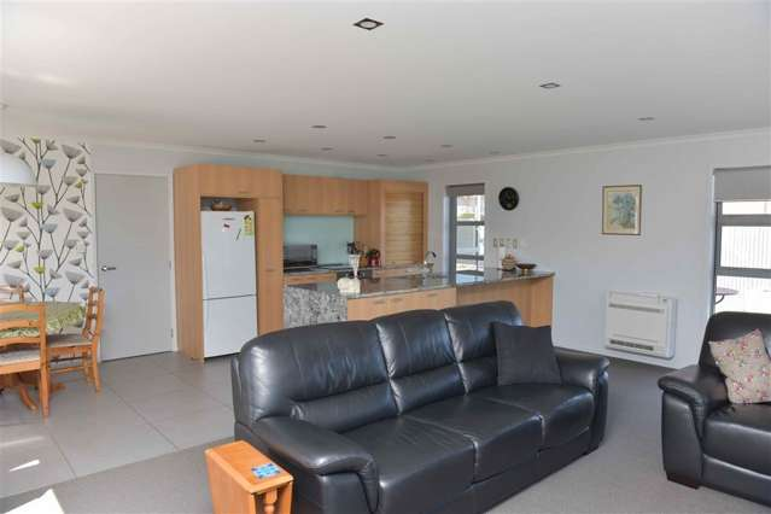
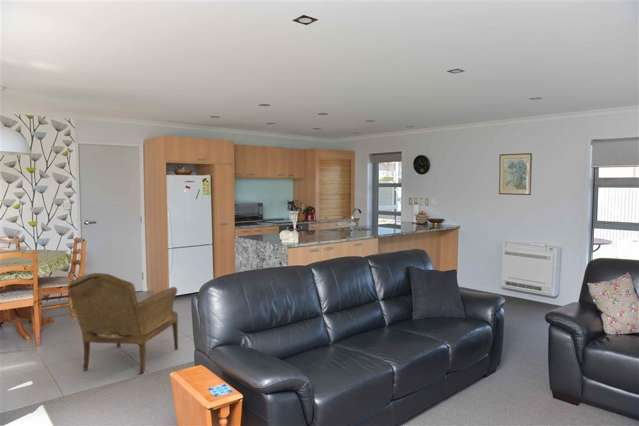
+ armchair [66,272,179,375]
